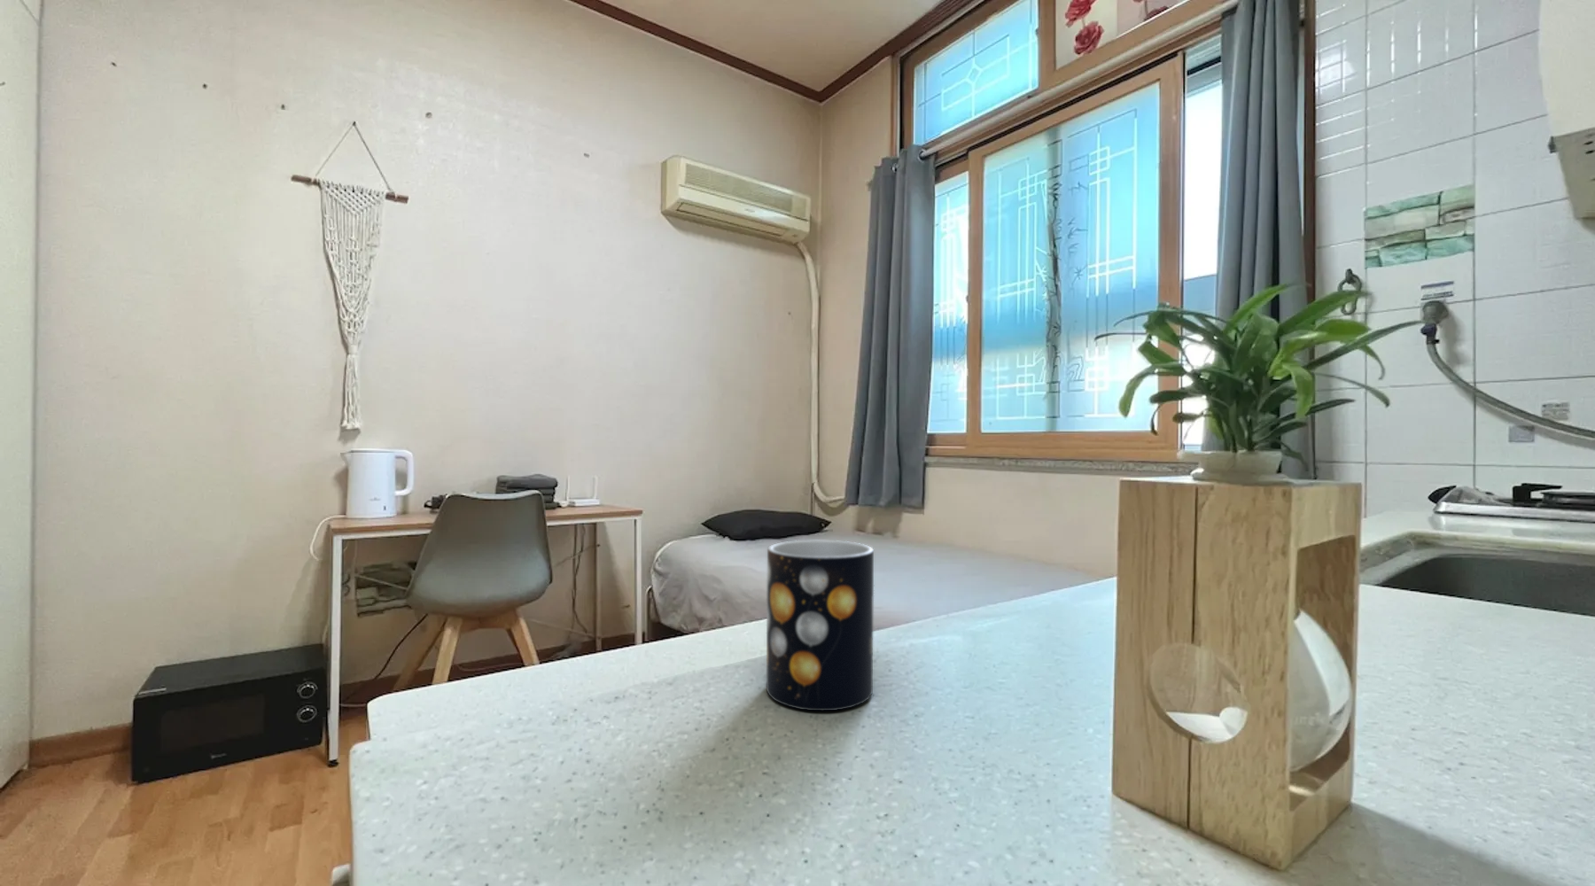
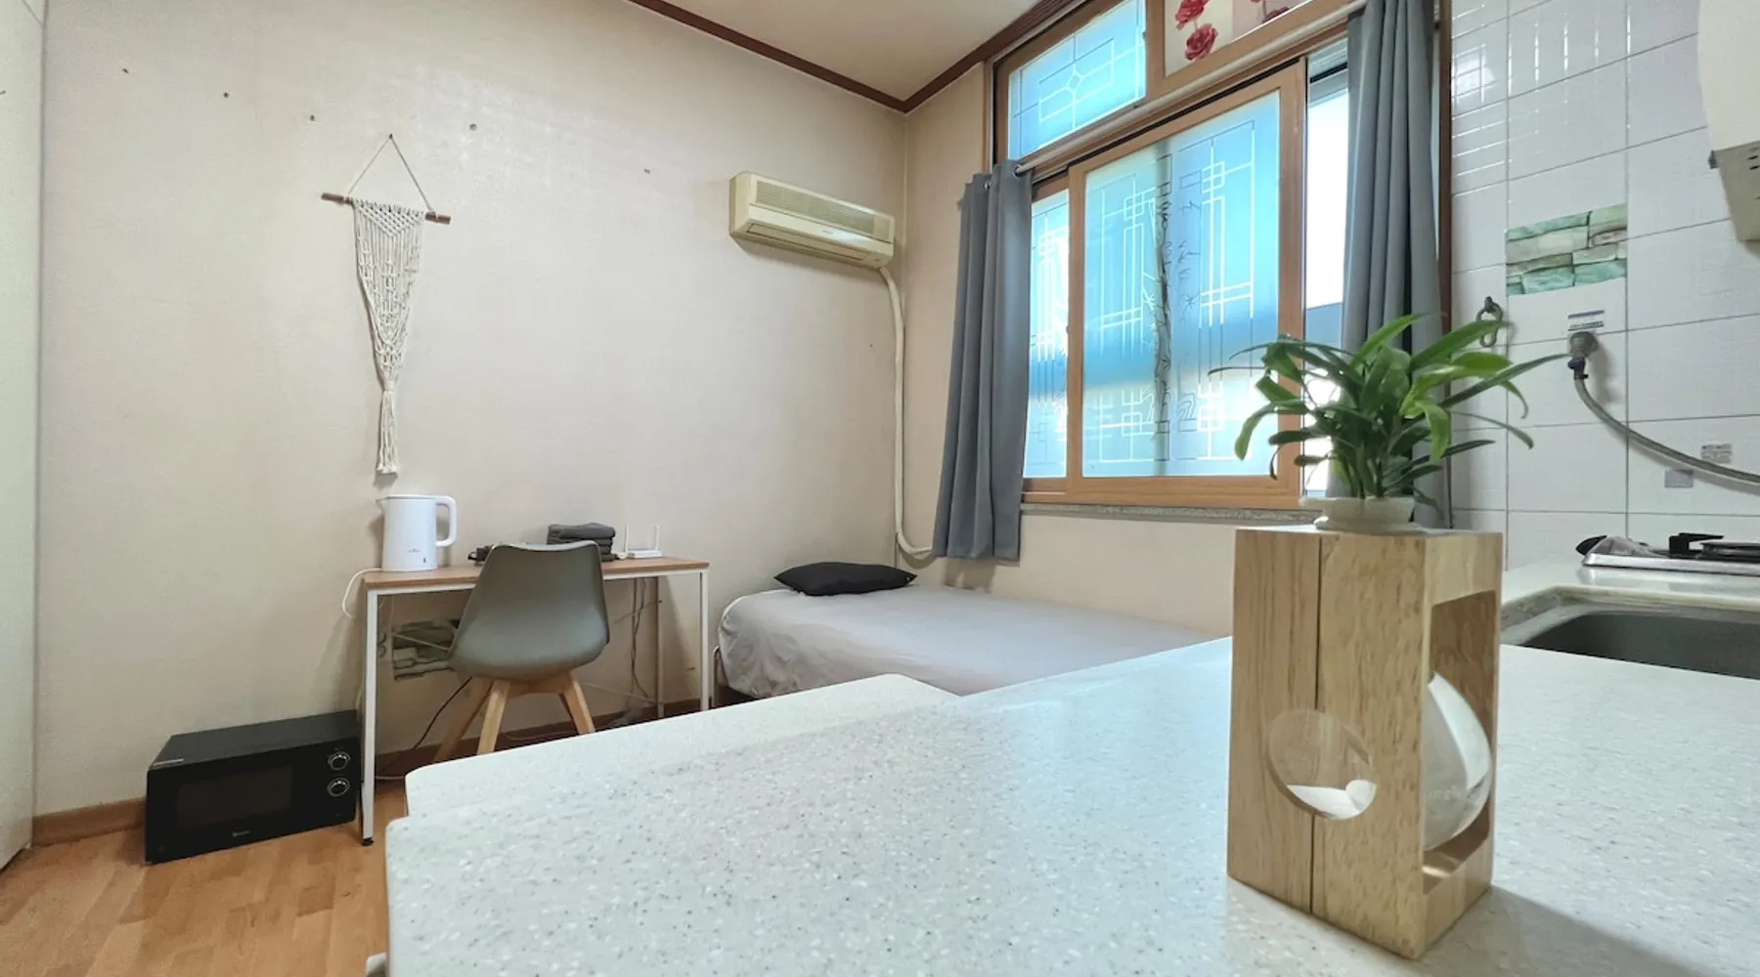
- mug [766,540,875,711]
